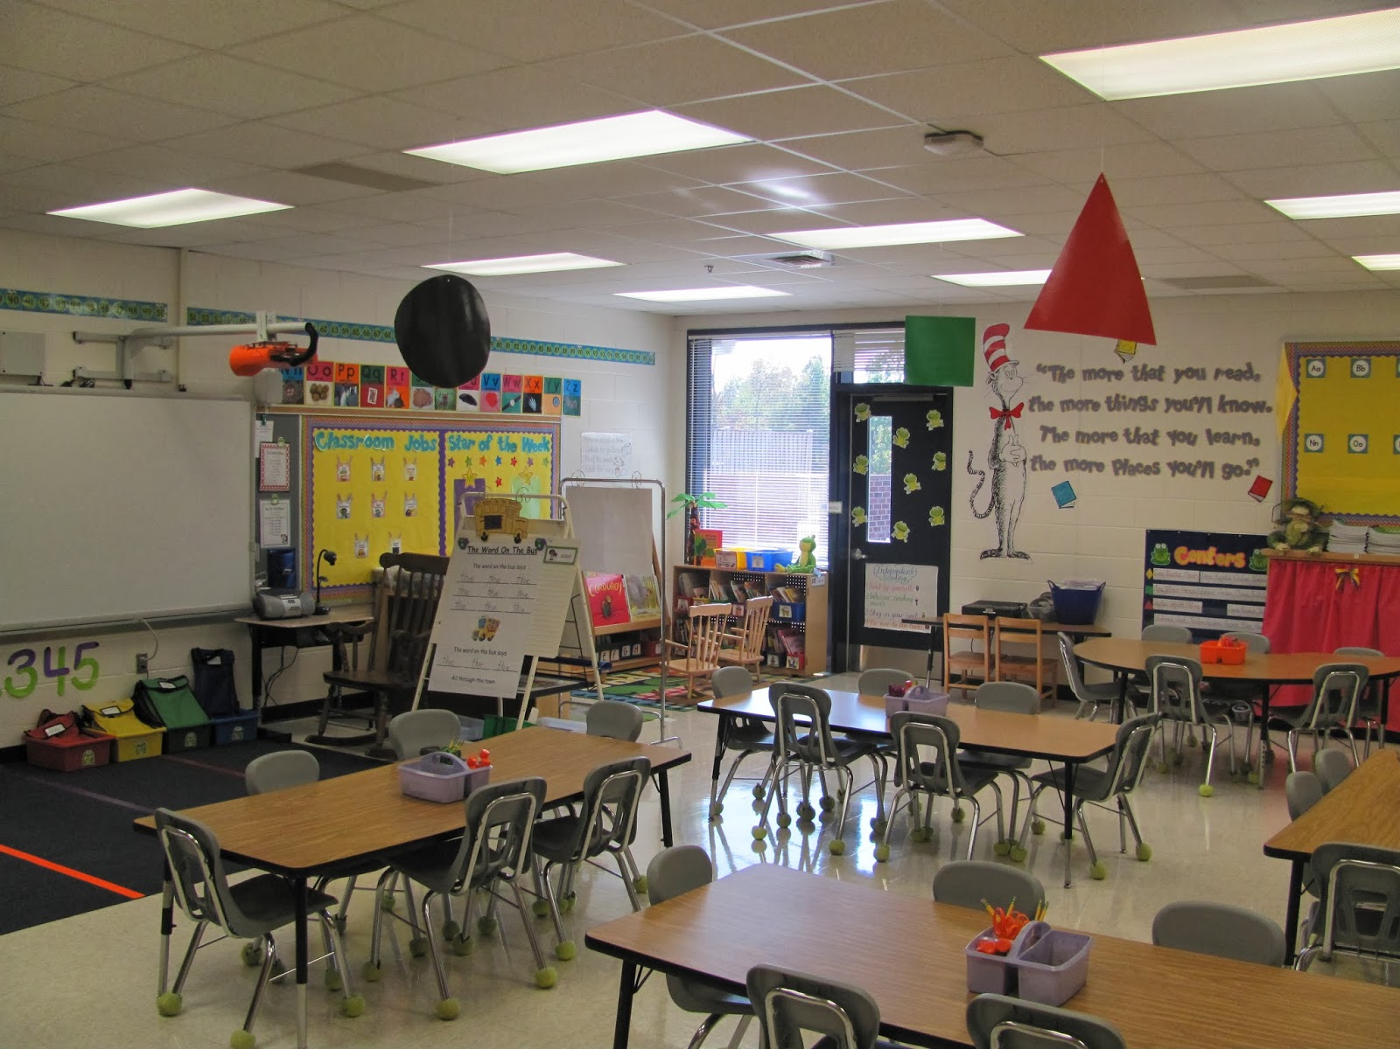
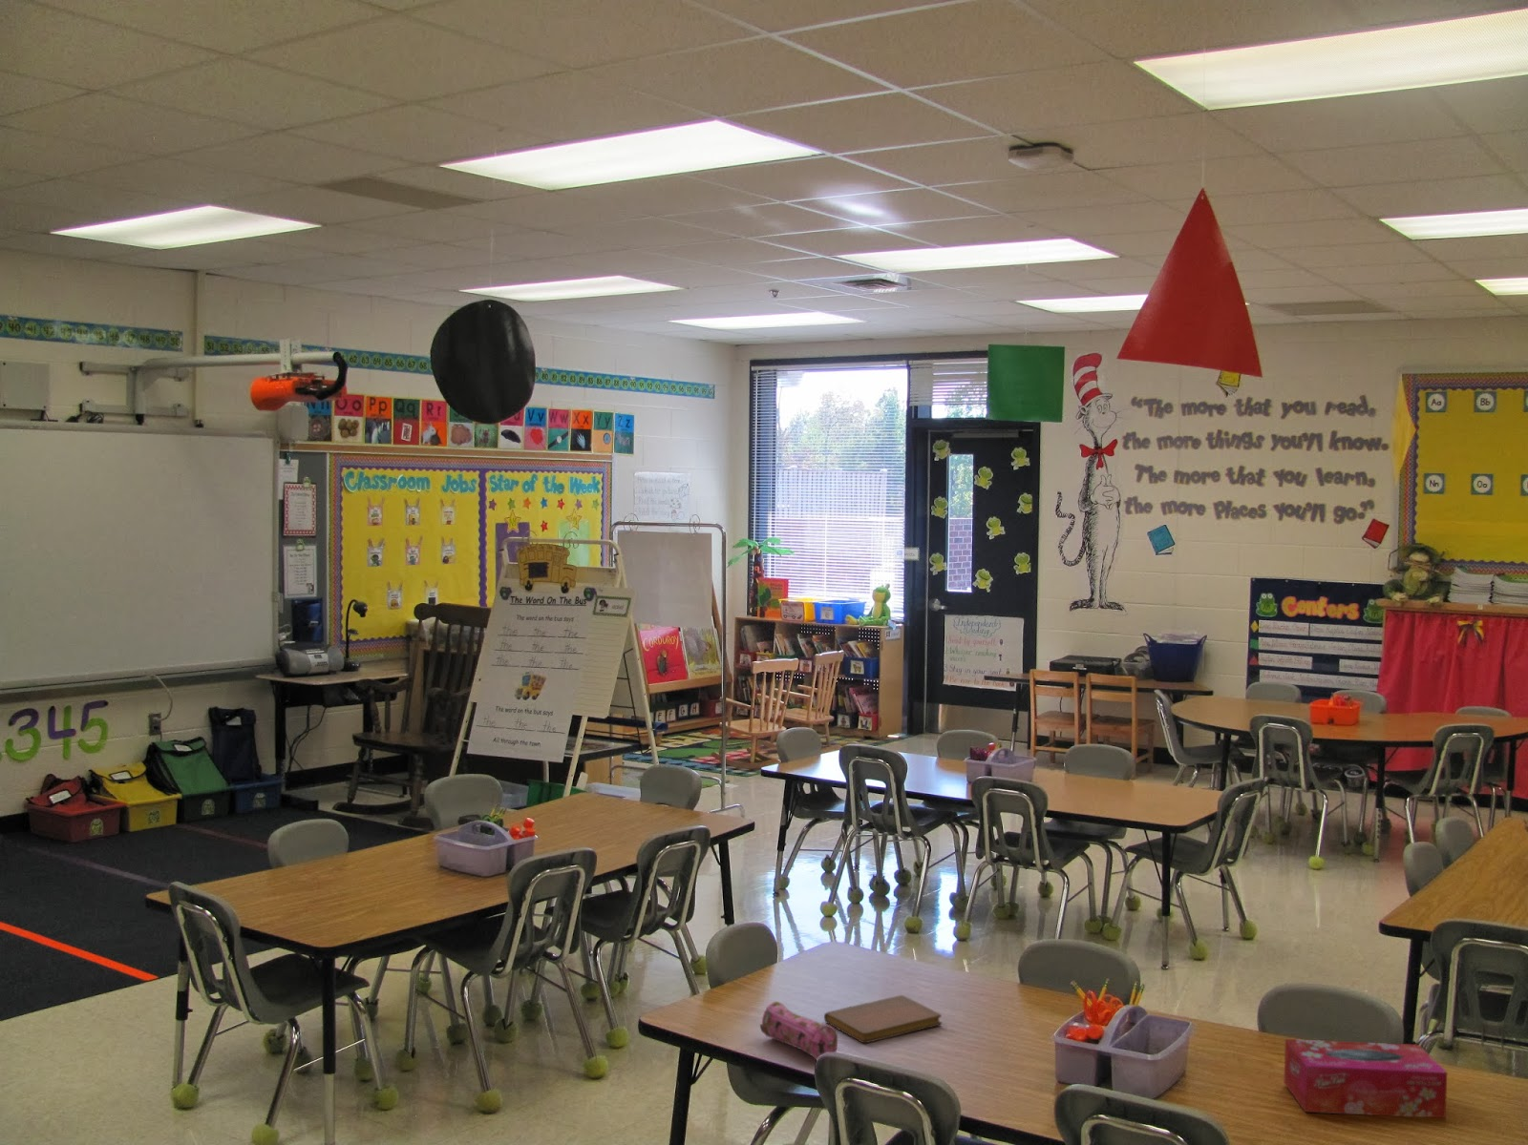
+ tissue box [1283,1038,1447,1119]
+ notebook [823,995,942,1044]
+ pencil case [759,1001,839,1060]
